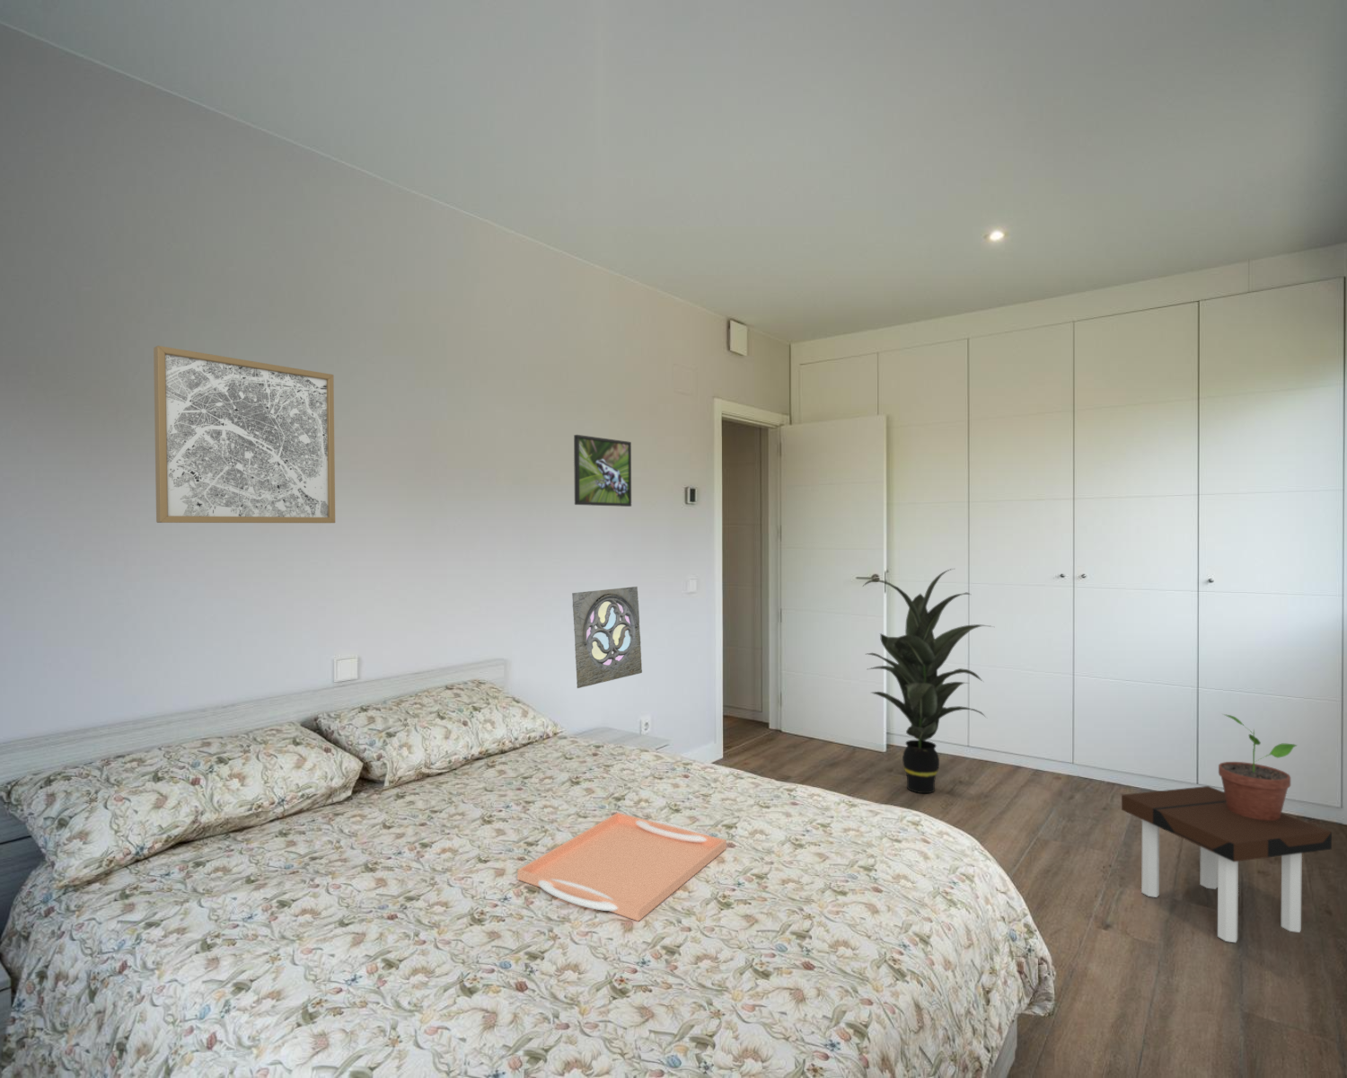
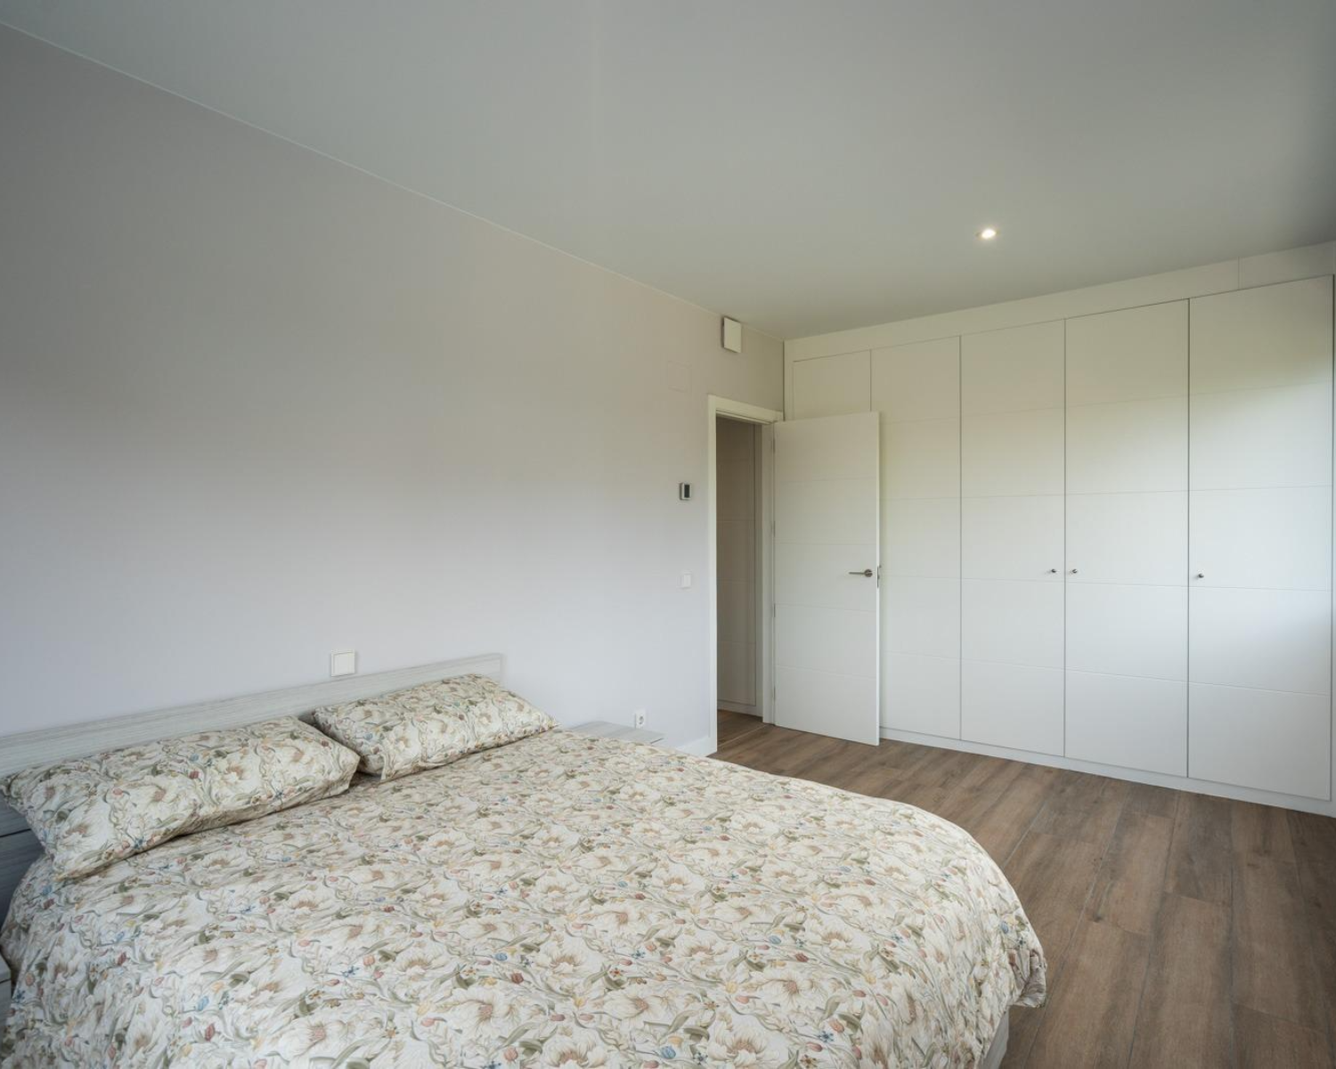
- serving tray [517,812,728,922]
- indoor plant [863,568,994,794]
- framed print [573,433,632,507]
- potted plant [1217,713,1299,821]
- wall ornament [571,585,643,689]
- side table [1120,785,1333,944]
- wall art [153,345,335,524]
